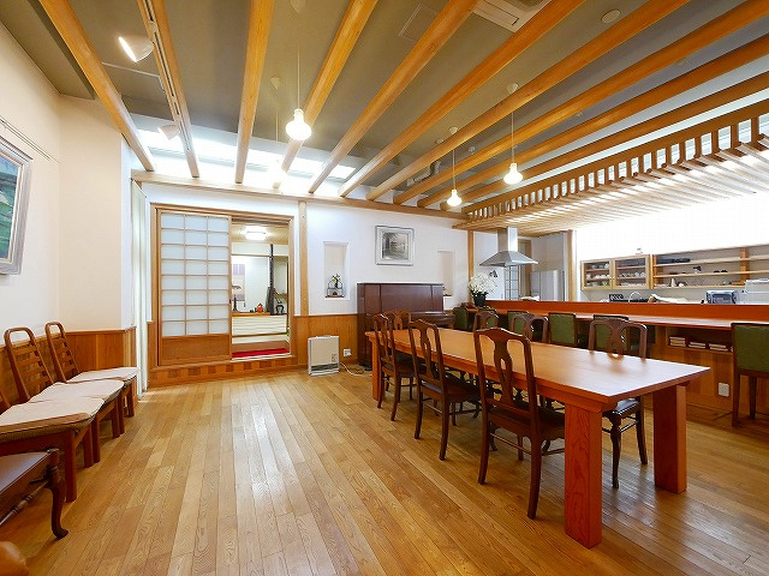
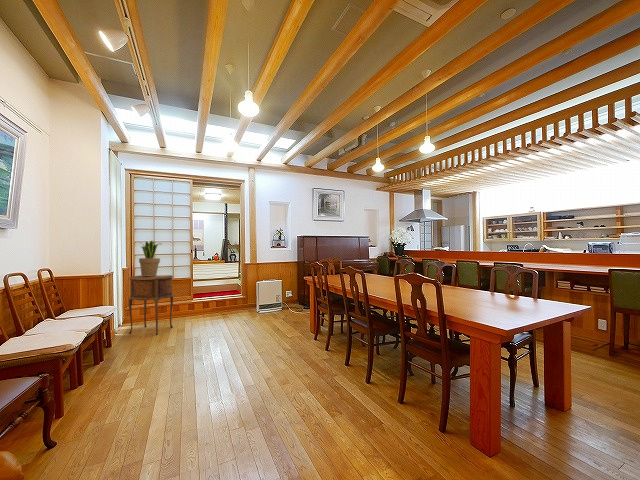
+ potted plant [138,240,162,276]
+ side table [127,274,175,336]
